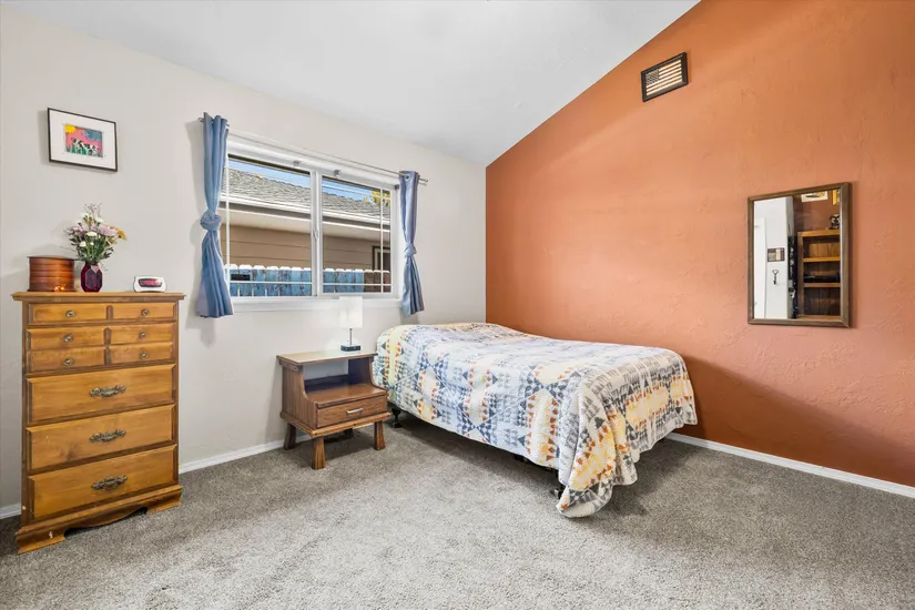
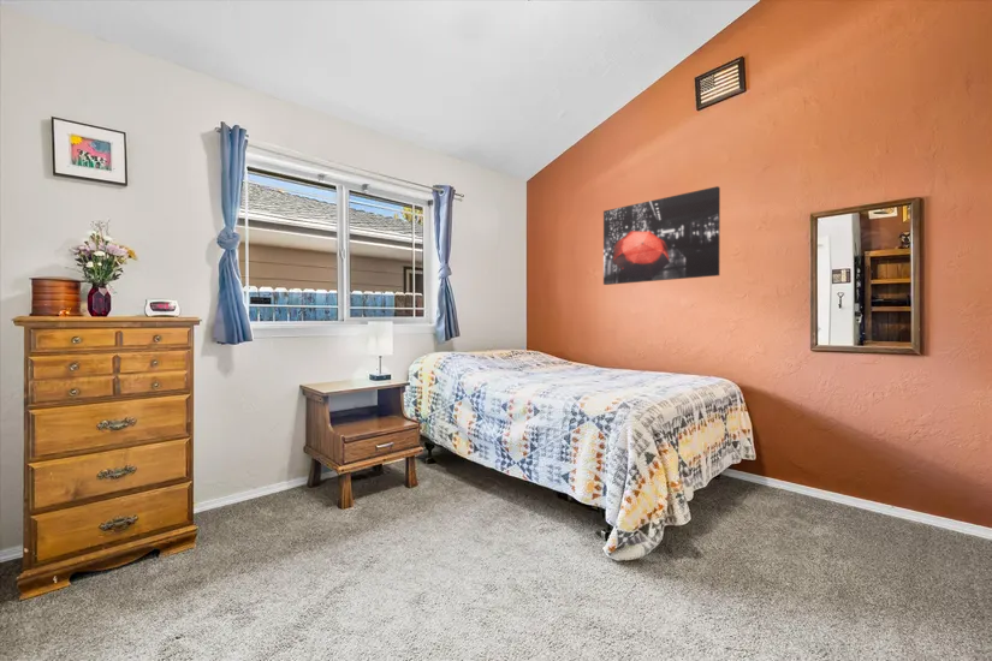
+ wall art [602,185,721,286]
